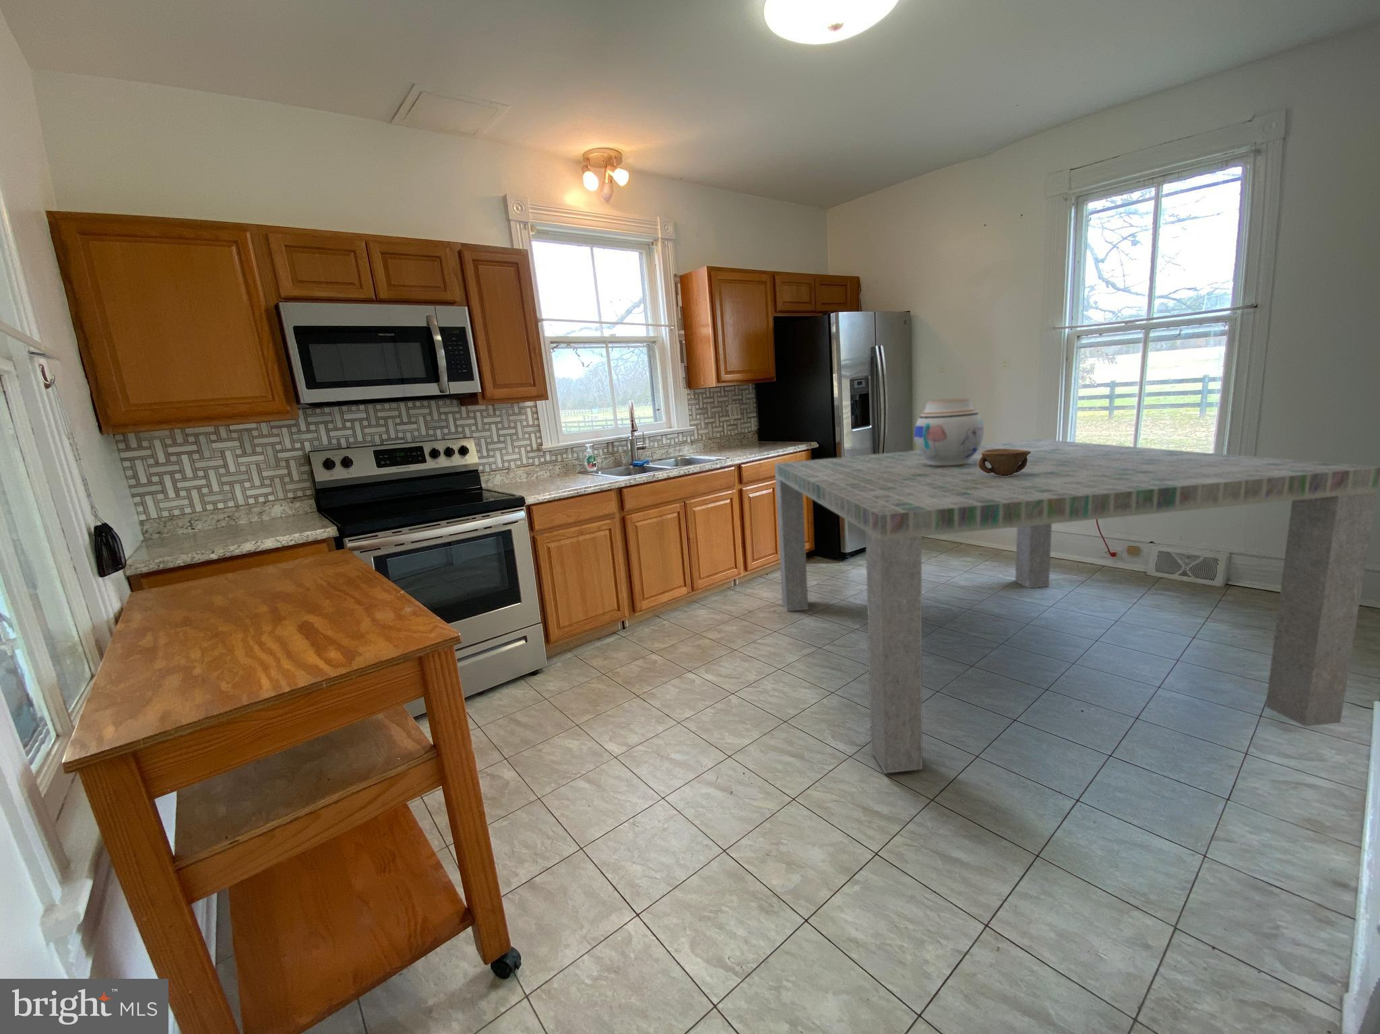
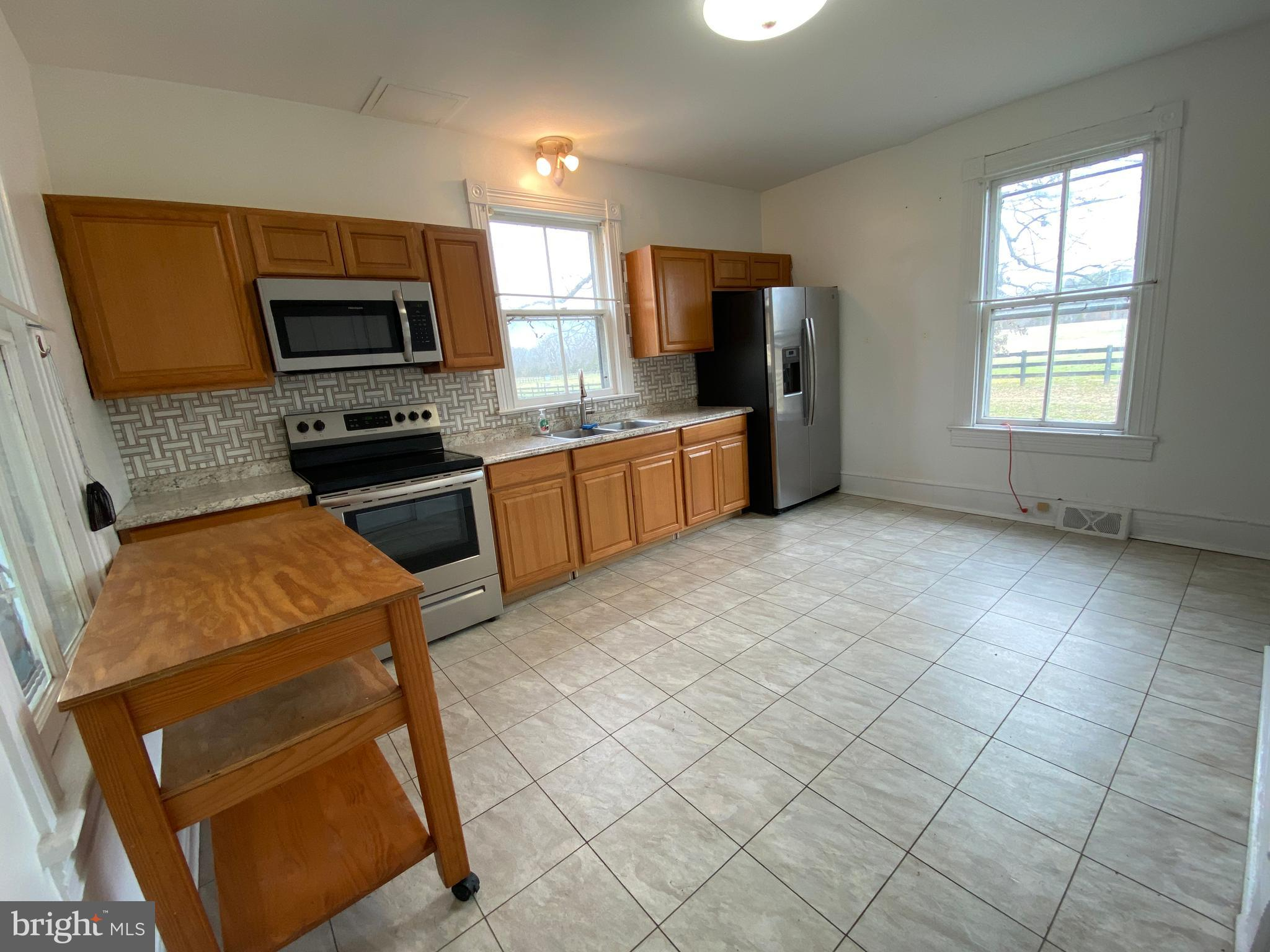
- vase [914,398,984,466]
- bowl [978,449,1031,476]
- dining table [775,438,1380,774]
